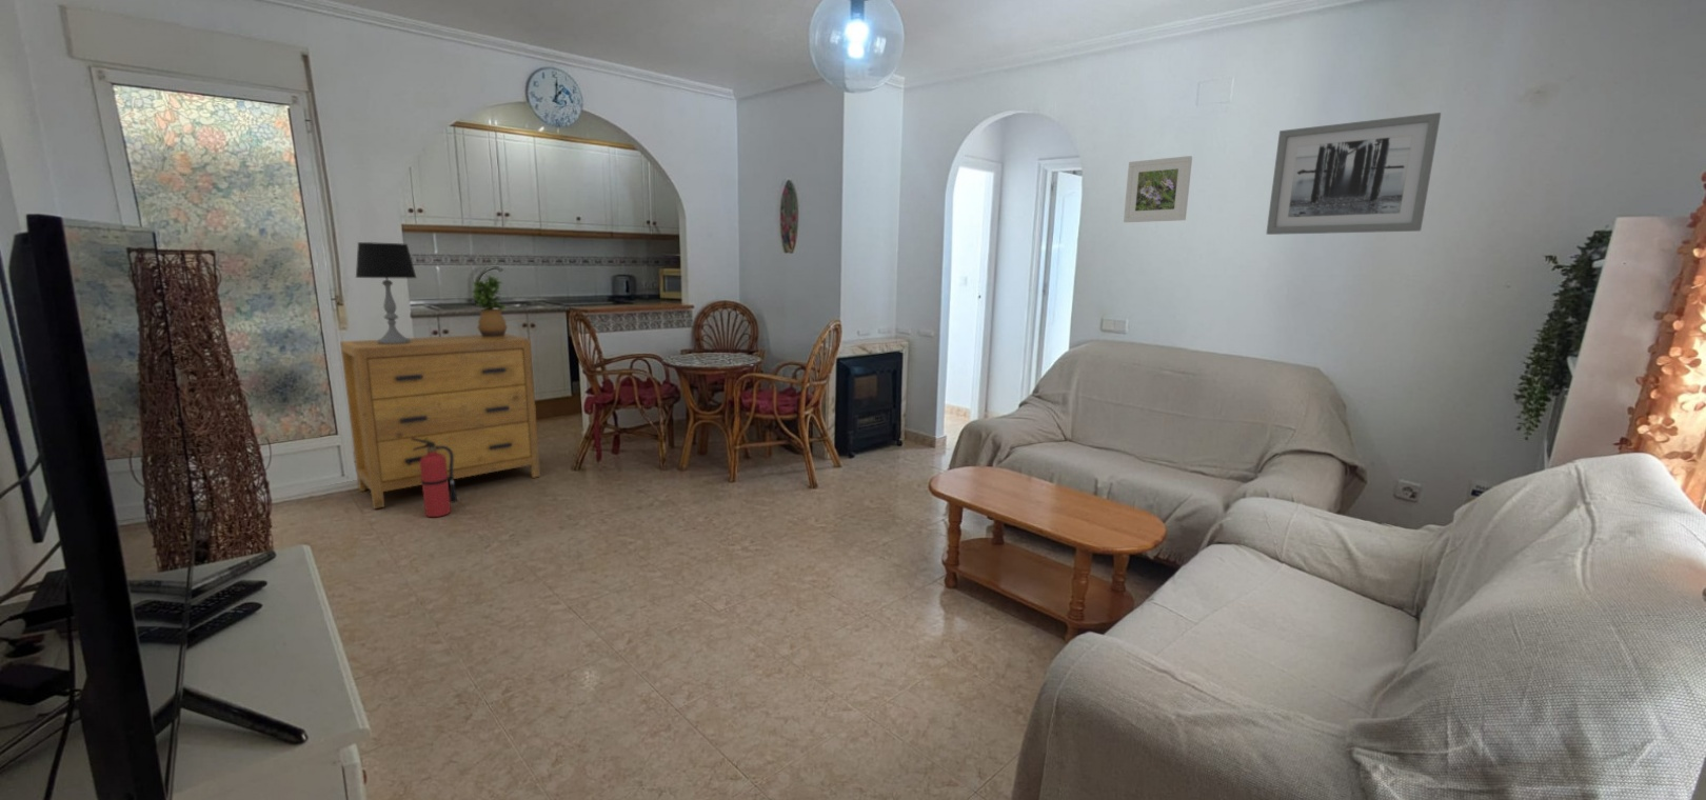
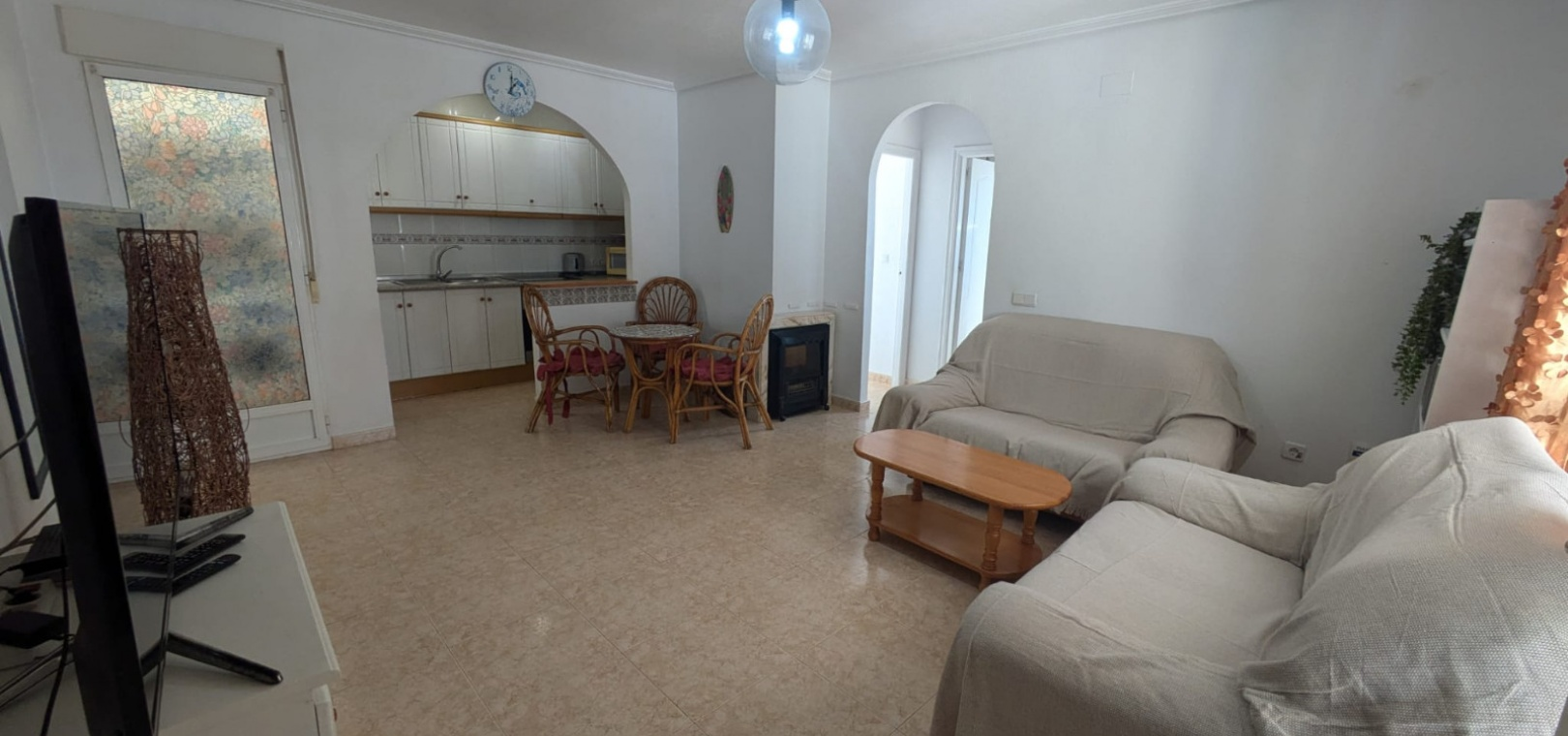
- wall art [1265,112,1442,236]
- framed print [1123,154,1194,223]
- table lamp [355,241,418,345]
- dresser [339,333,542,510]
- potted plant [471,274,508,339]
- fire extinguisher [411,437,458,517]
